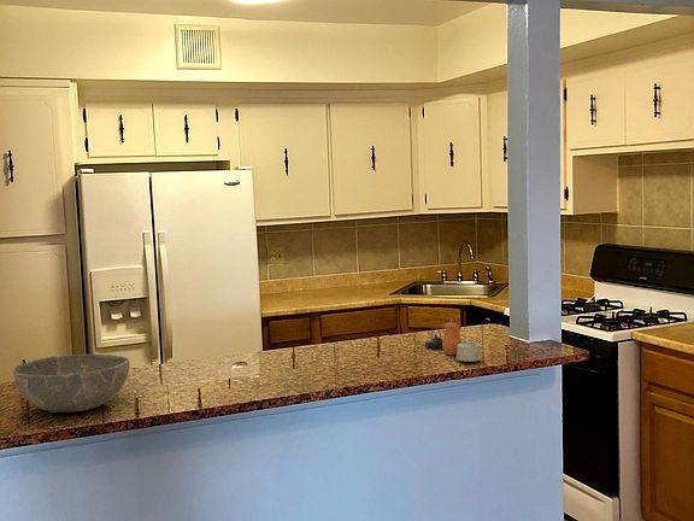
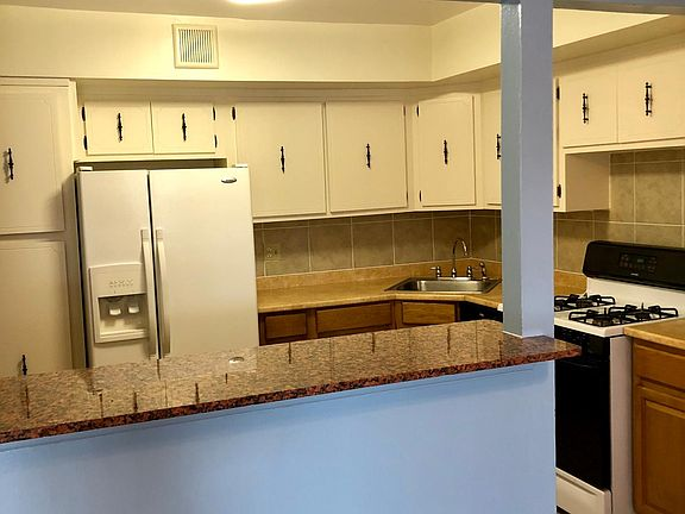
- teapot [423,317,483,363]
- bowl [12,353,130,414]
